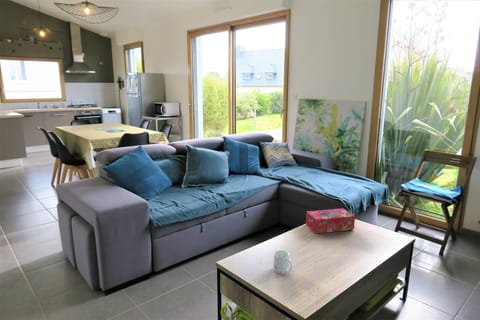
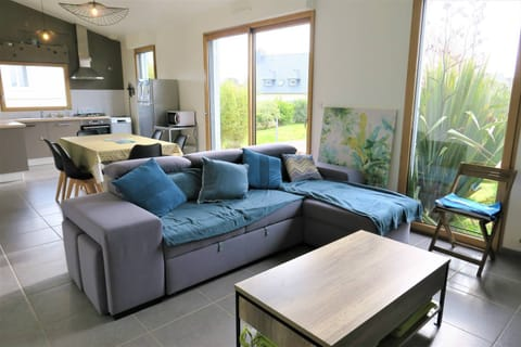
- tissue box [305,207,356,235]
- mug [272,249,293,275]
